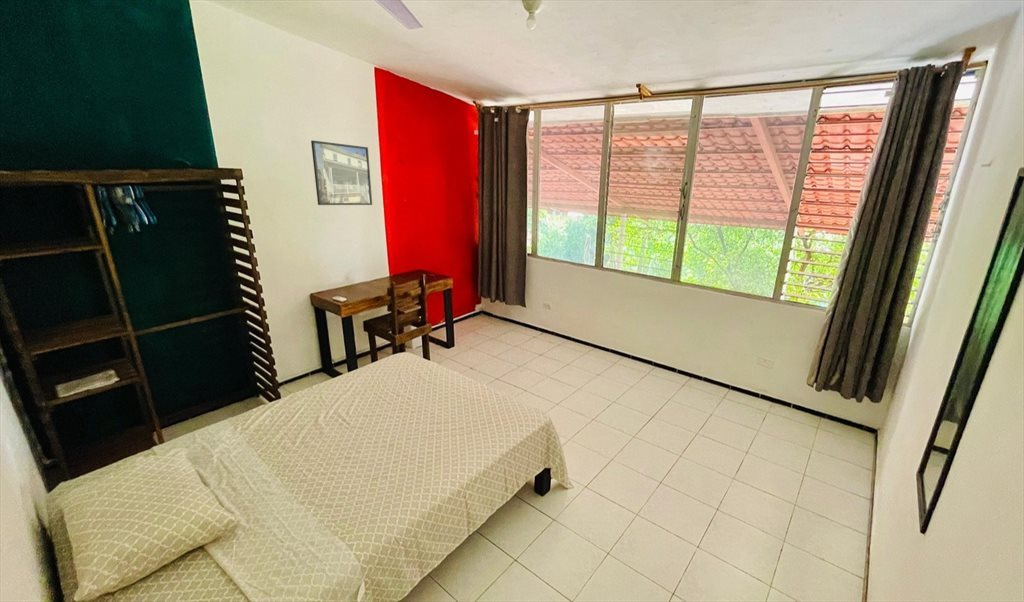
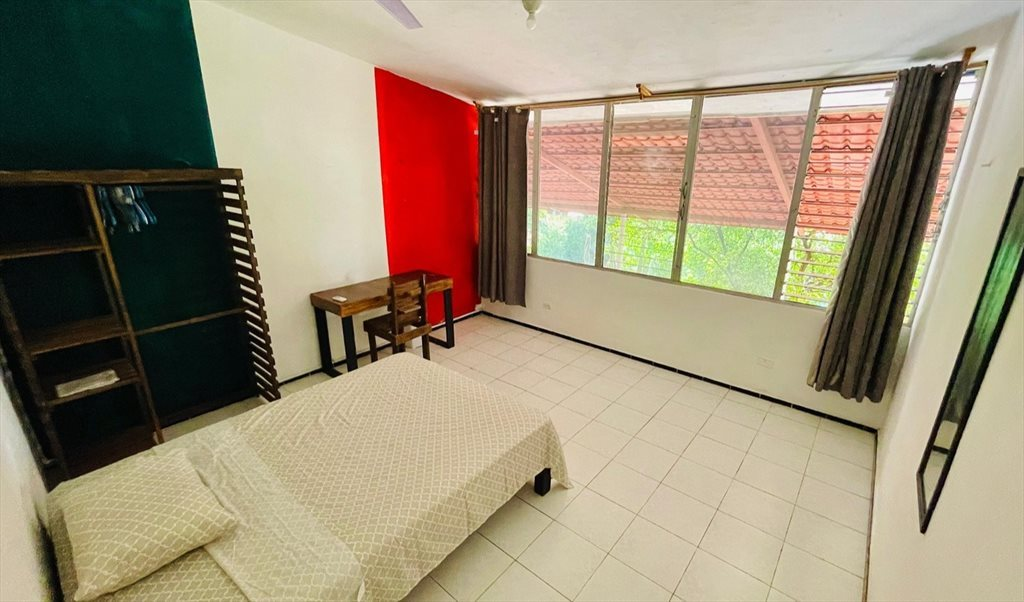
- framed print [310,139,373,206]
